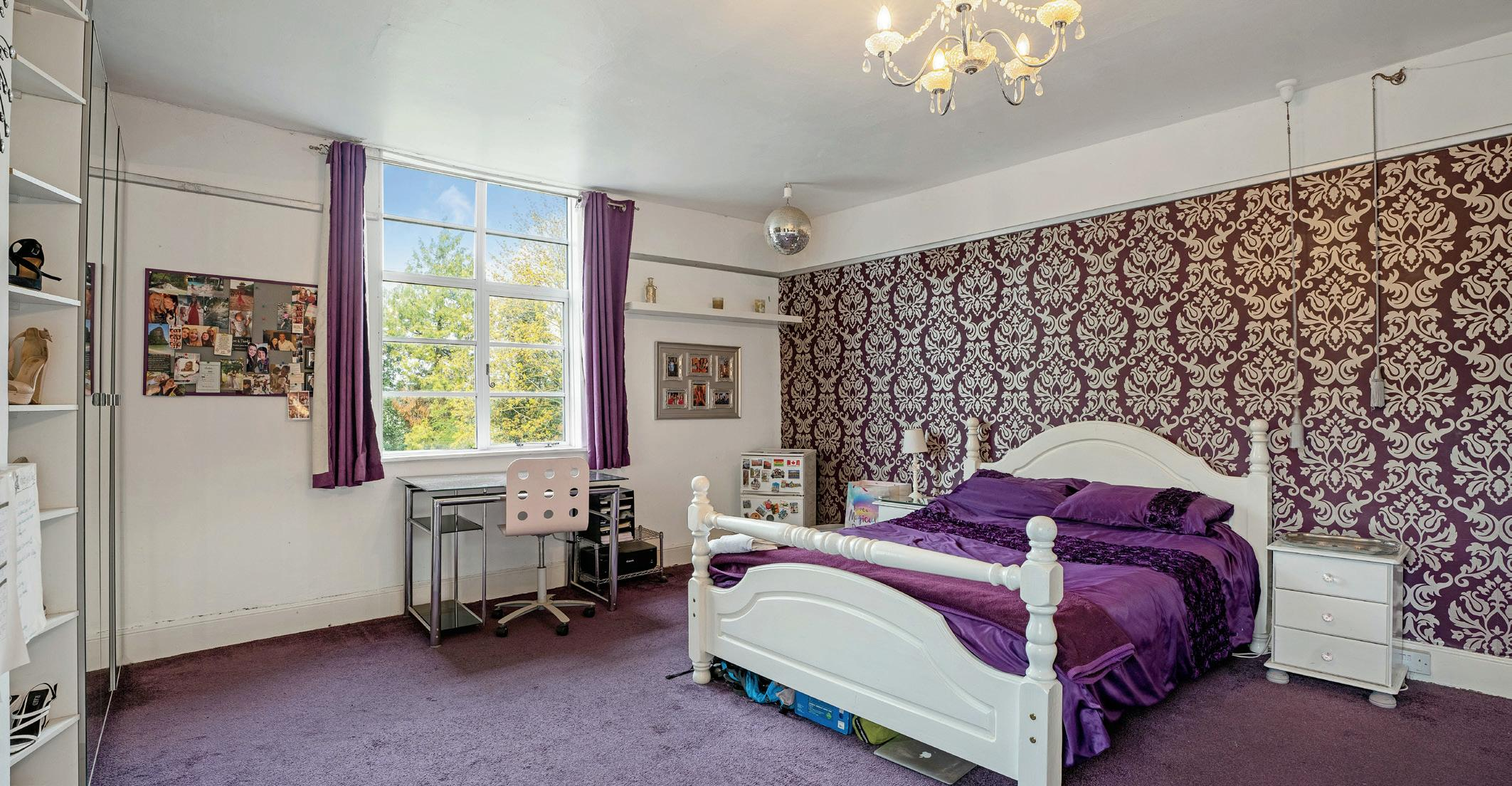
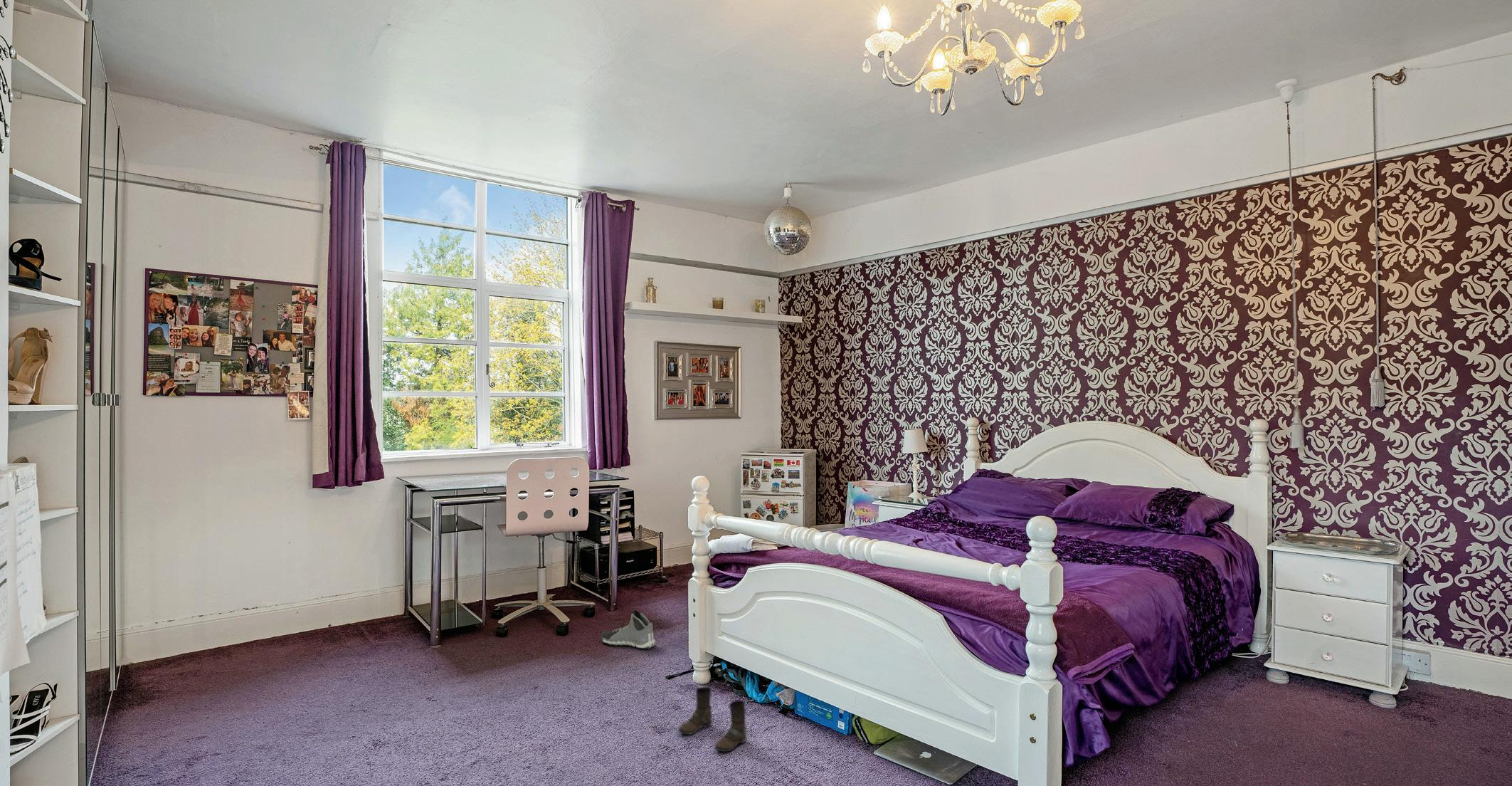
+ sneaker [600,609,656,649]
+ boots [677,686,748,753]
